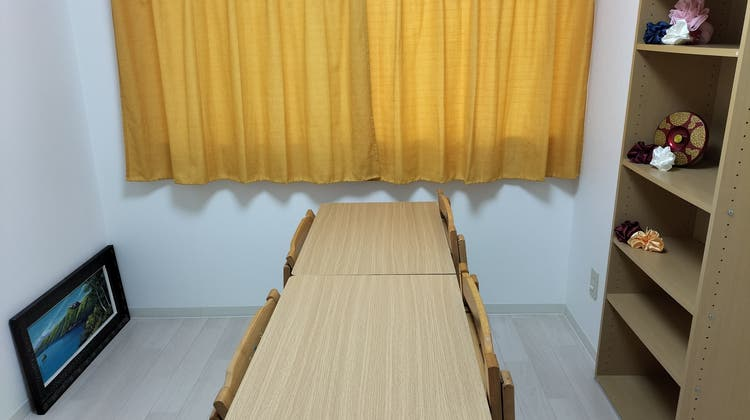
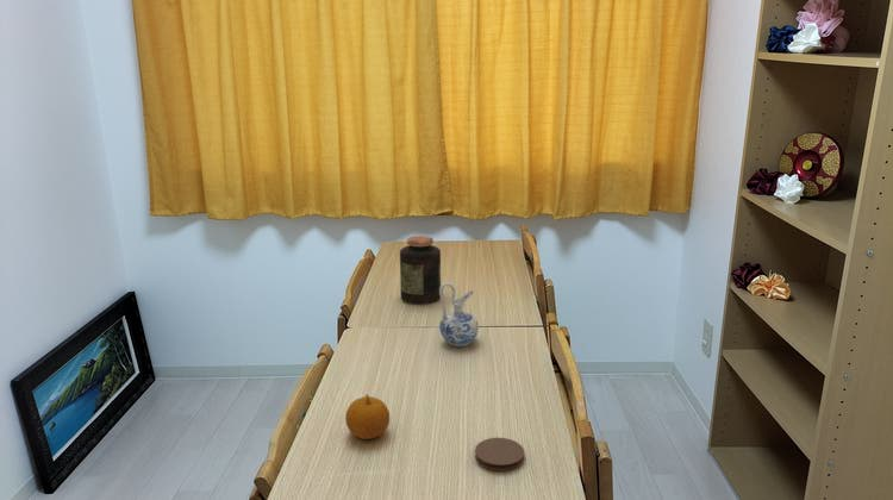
+ coaster [474,437,525,473]
+ jar [399,235,442,305]
+ ceramic pitcher [438,281,480,348]
+ fruit [344,393,391,440]
